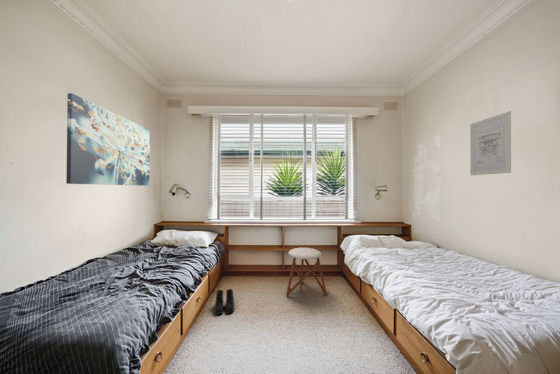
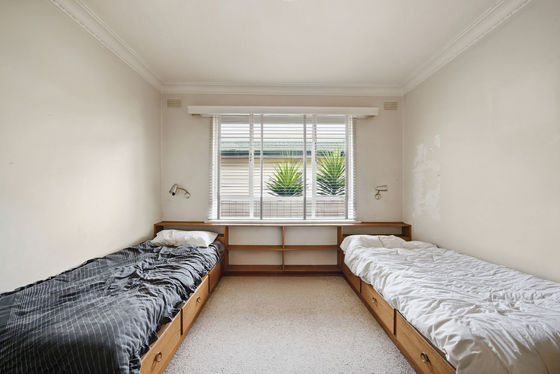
- wall art [469,110,512,176]
- stool [285,247,328,297]
- boots [213,287,235,316]
- wall art [65,92,151,187]
